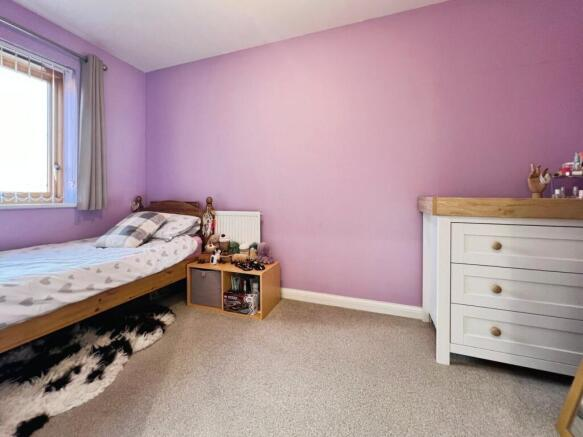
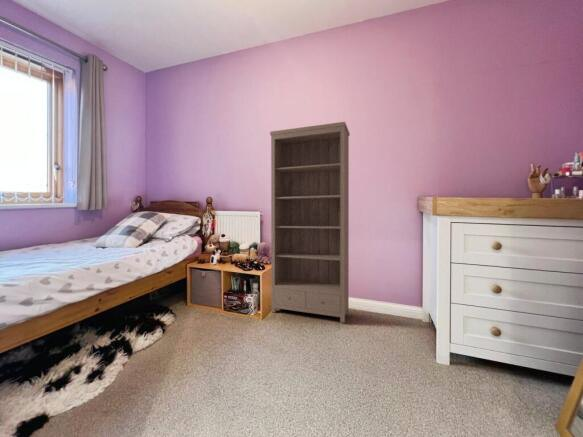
+ bookshelf [269,121,351,324]
